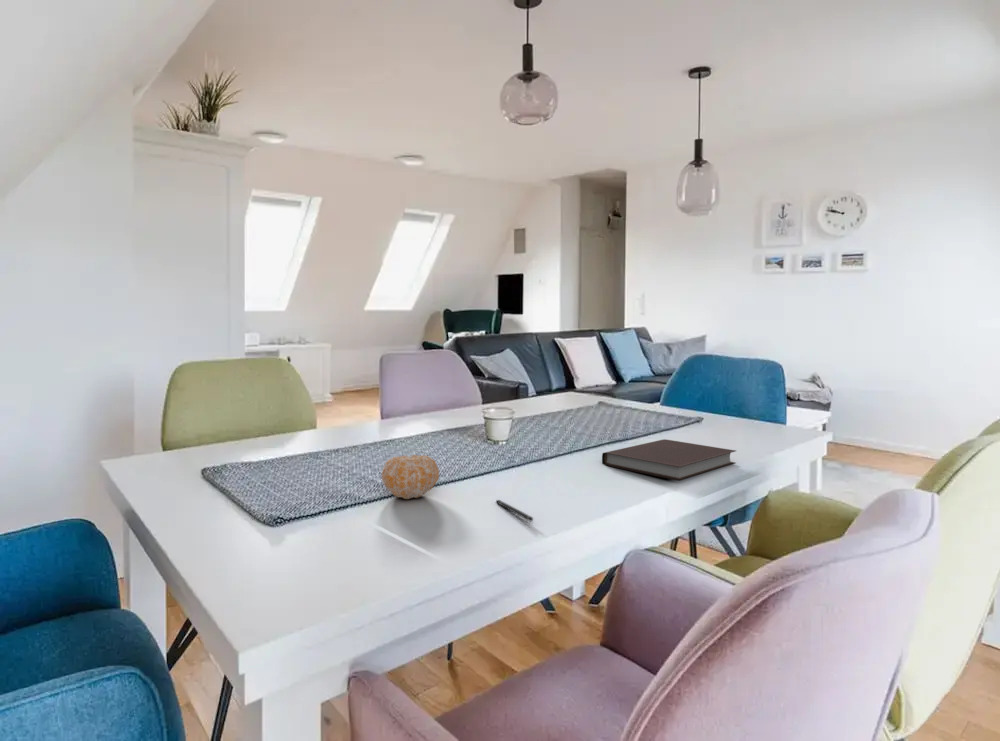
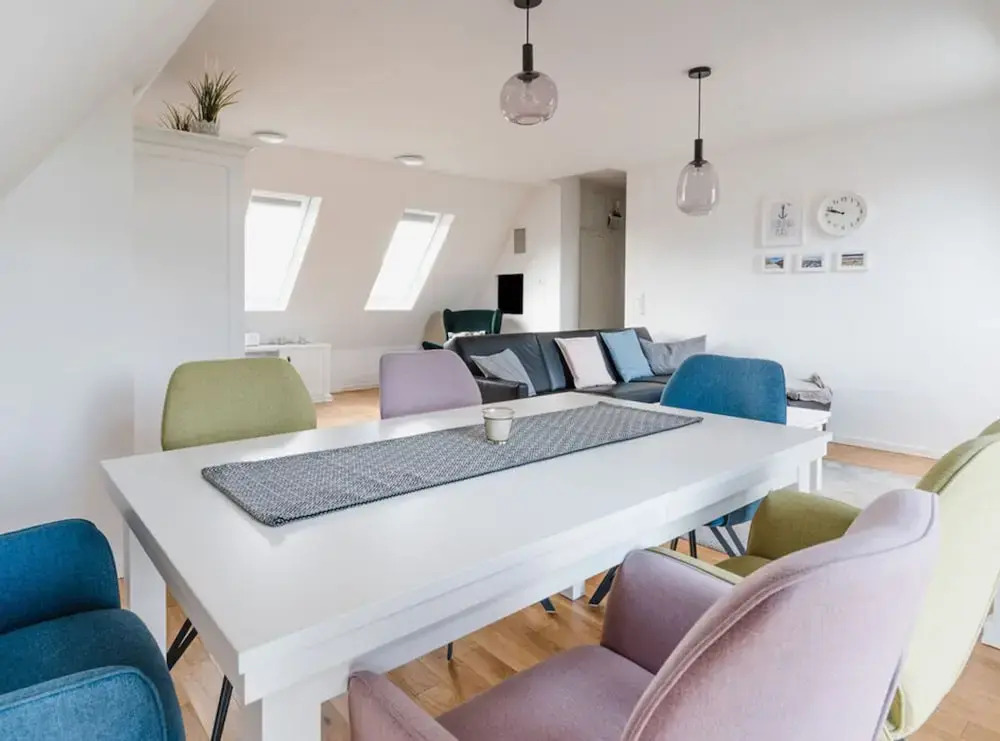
- fruit [381,454,440,500]
- pen [495,499,534,522]
- notebook [601,438,737,482]
